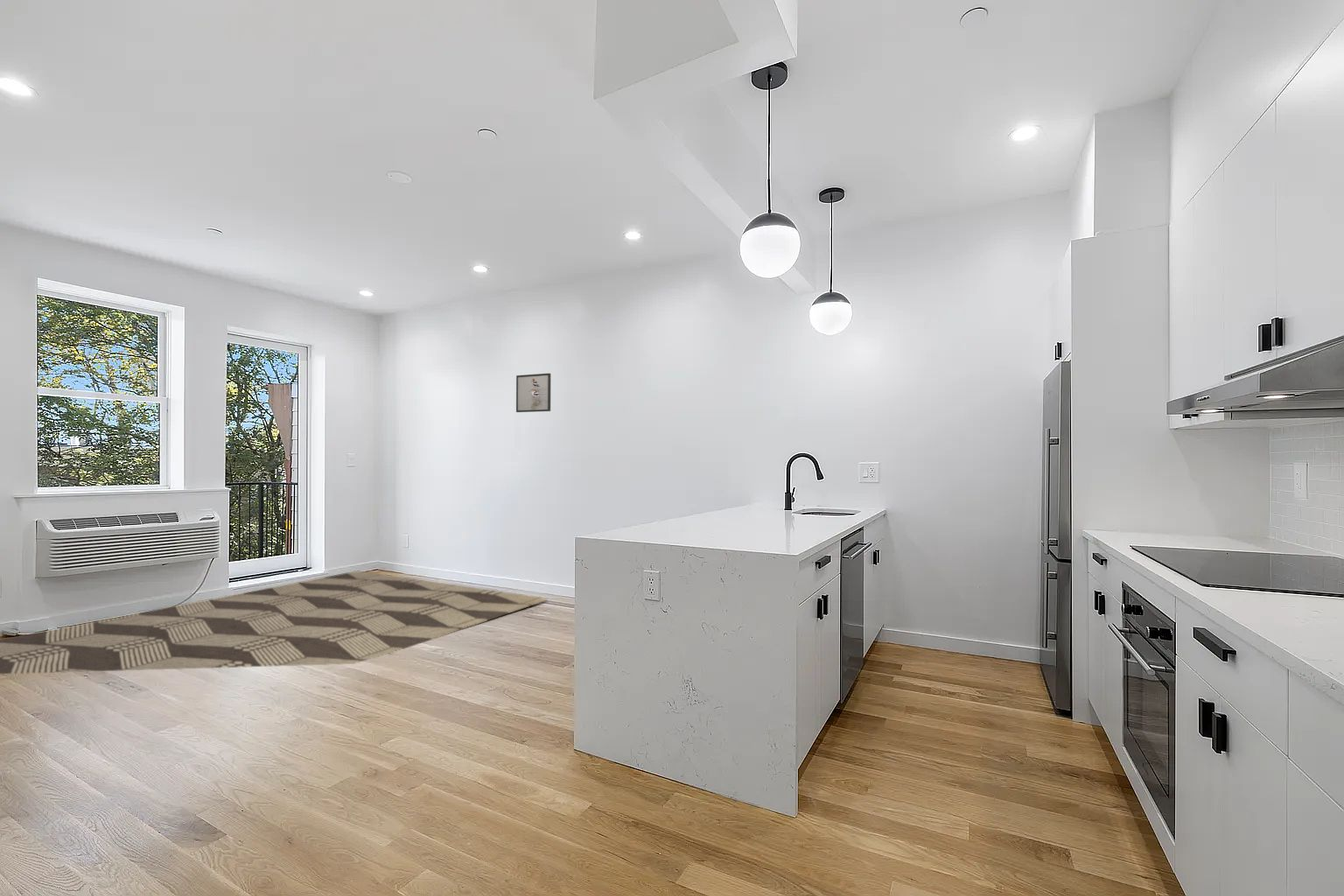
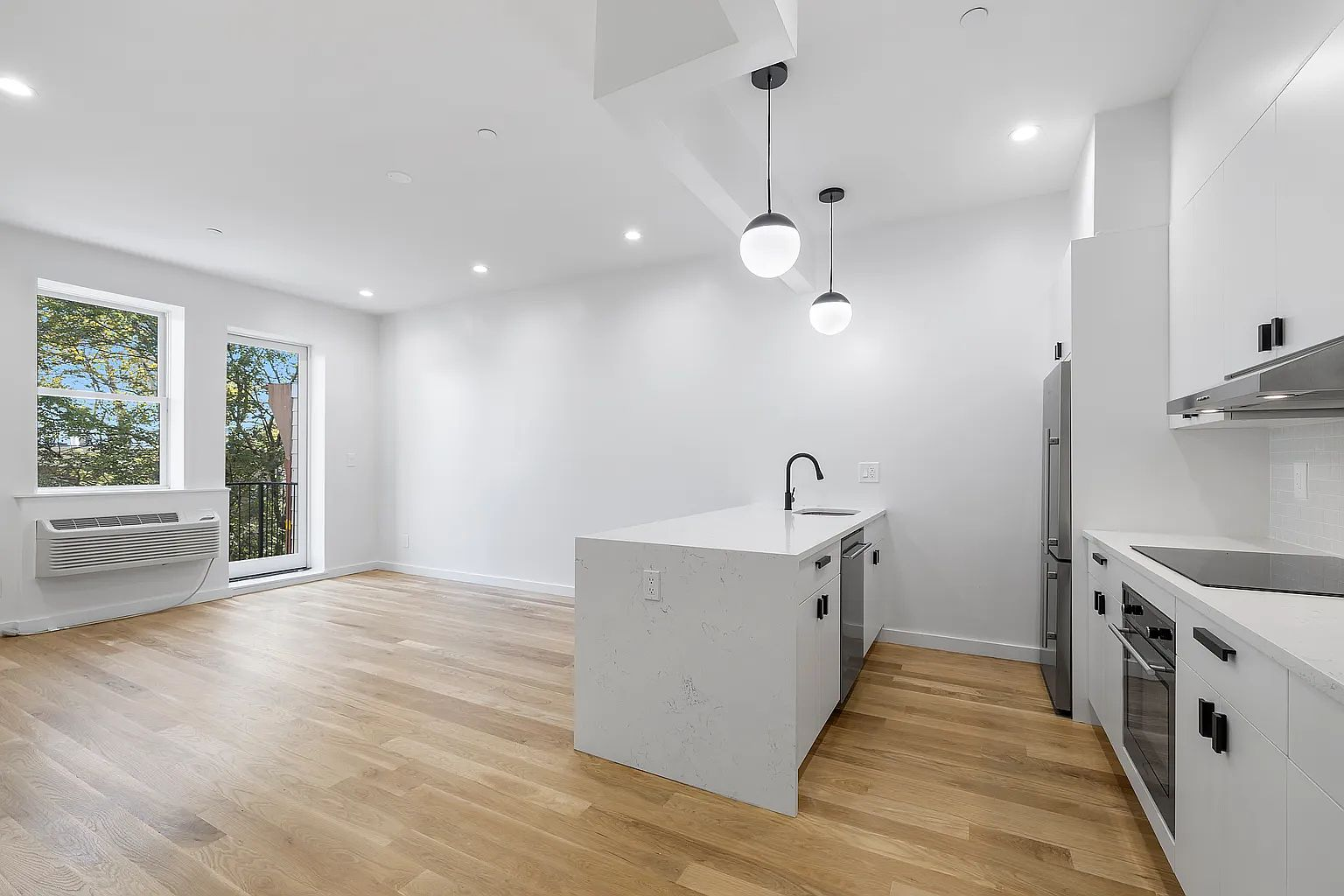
- rug [0,570,549,675]
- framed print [515,373,551,413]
